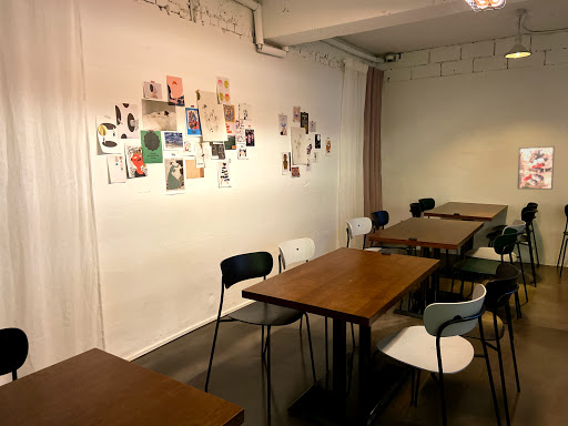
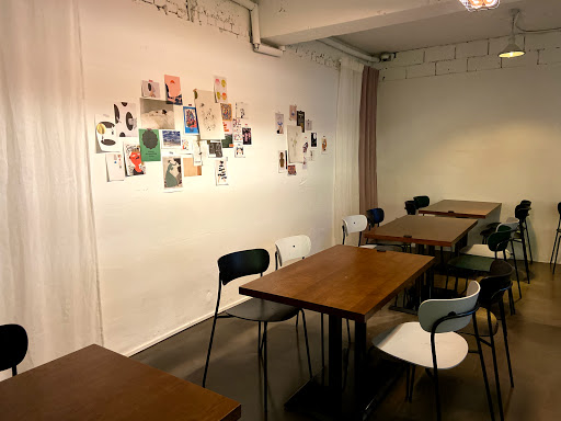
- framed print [516,145,556,191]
